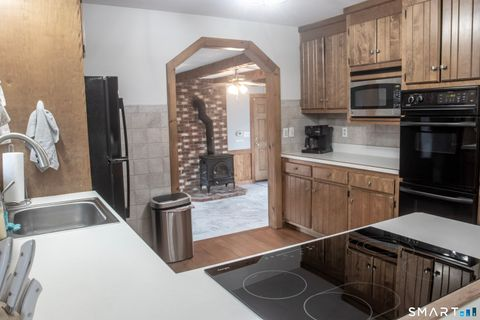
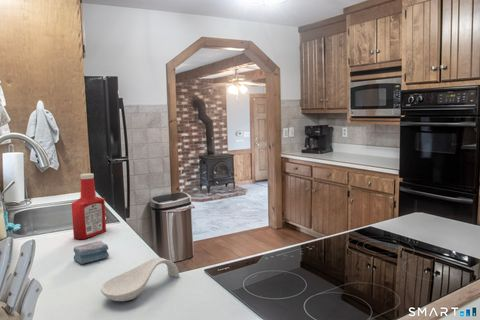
+ spoon rest [100,257,180,302]
+ sponge [73,240,110,265]
+ soap bottle [71,172,107,240]
